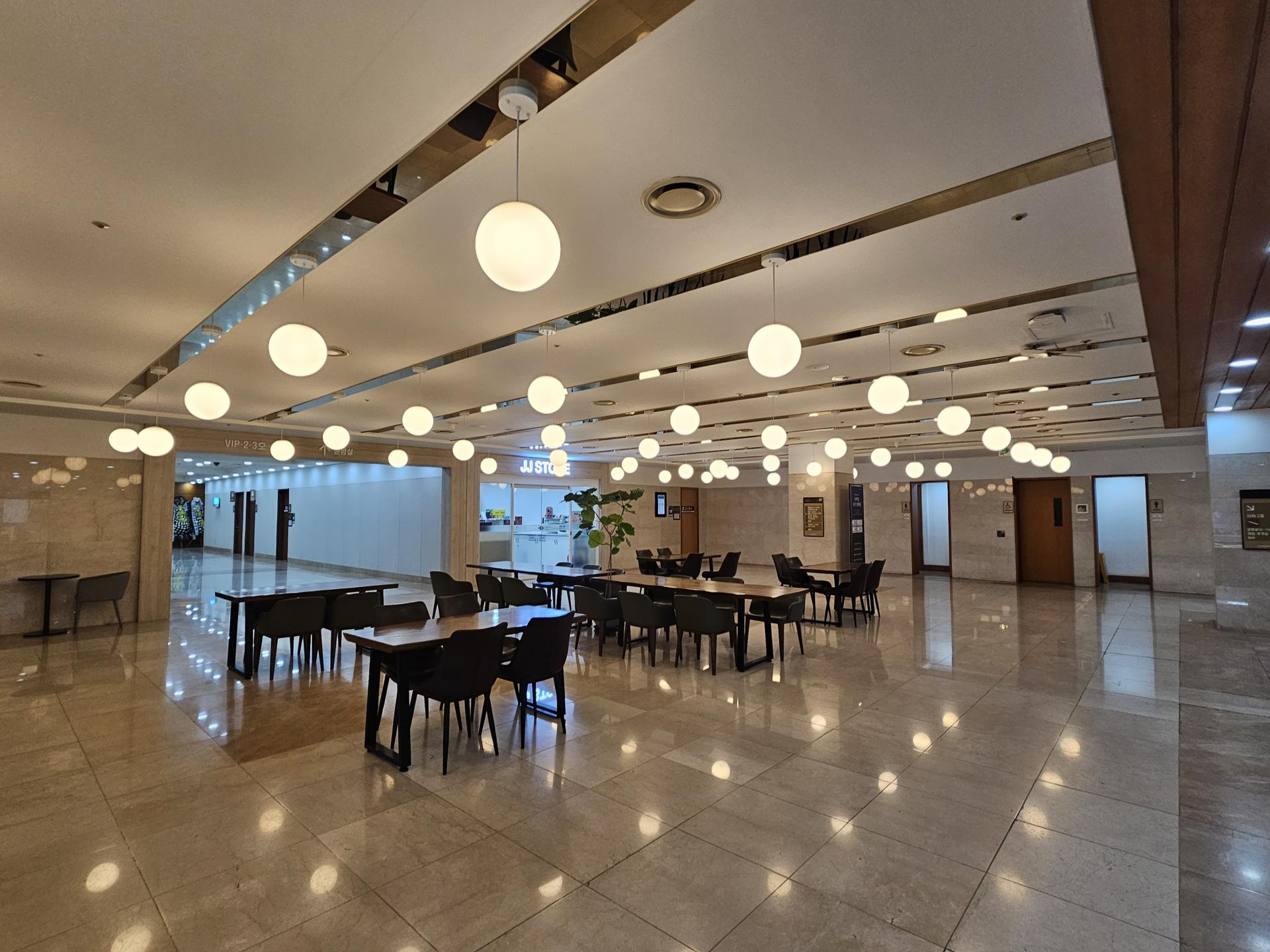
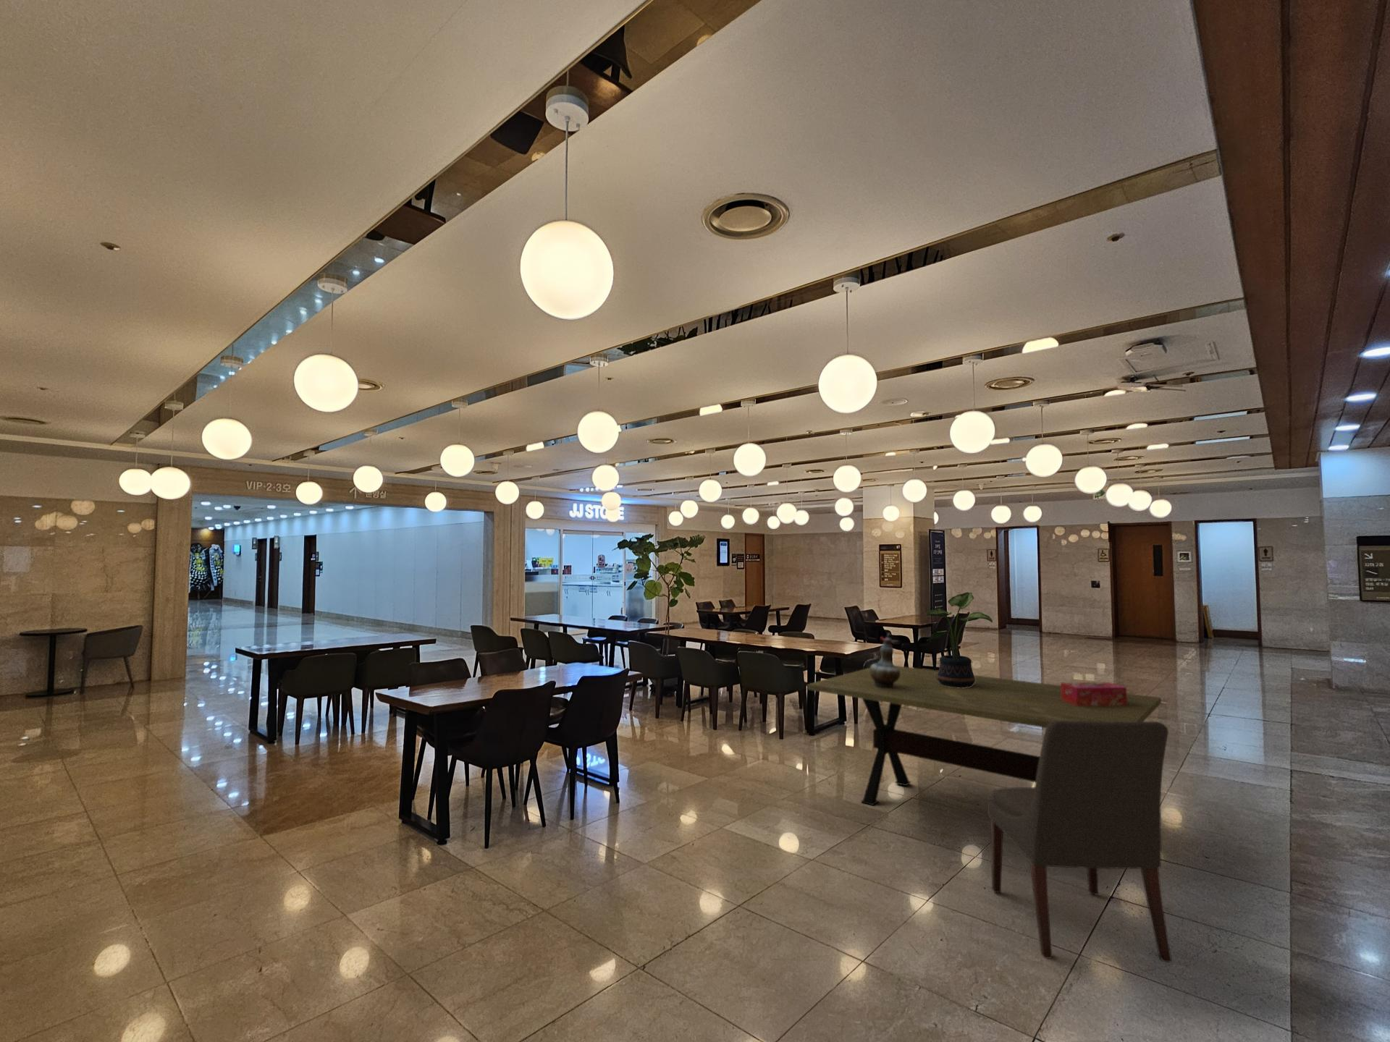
+ potted plant [924,591,994,687]
+ dining table [807,665,1162,806]
+ chair [987,720,1172,962]
+ decorative vase [869,633,900,688]
+ tissue box [1059,682,1127,706]
